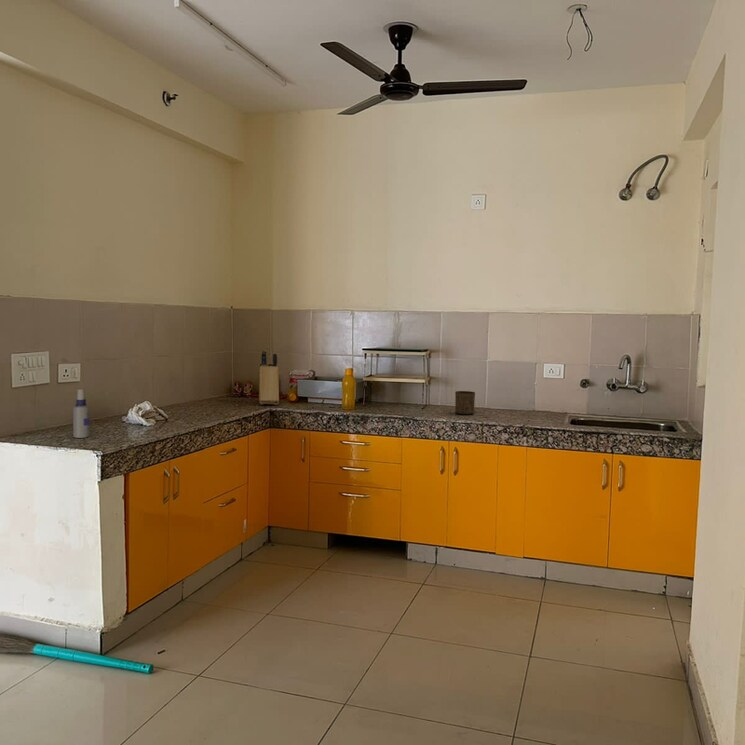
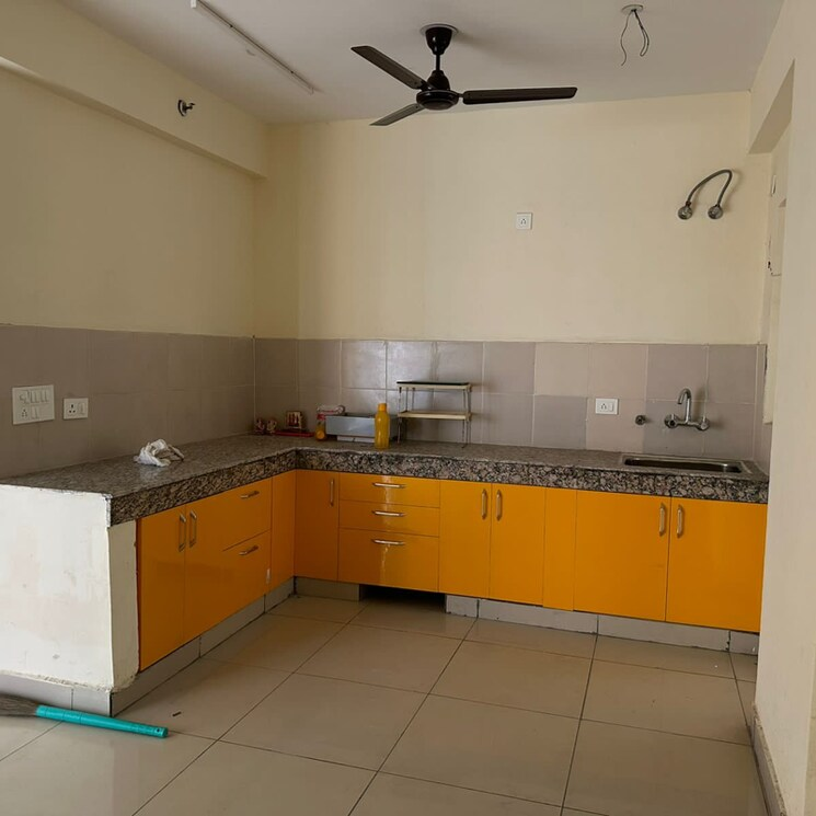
- knife block [258,350,280,406]
- spray bottle [72,388,91,439]
- cup [454,390,476,415]
